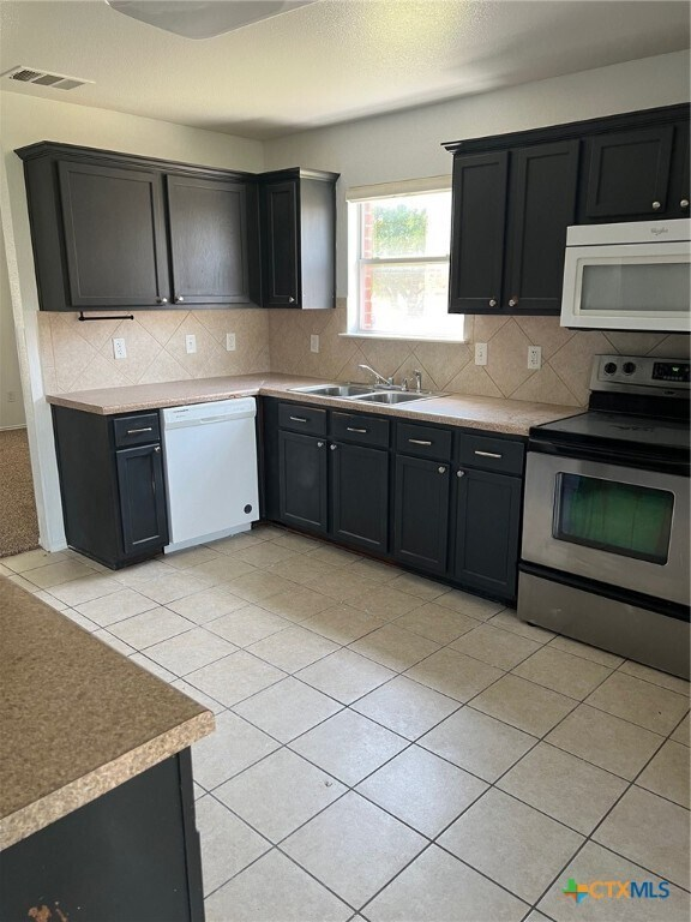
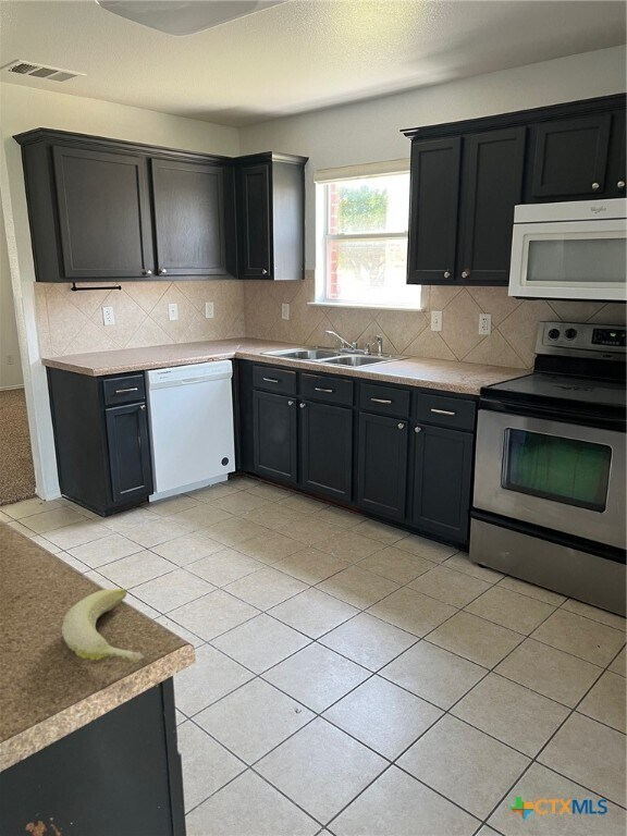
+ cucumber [61,588,146,664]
